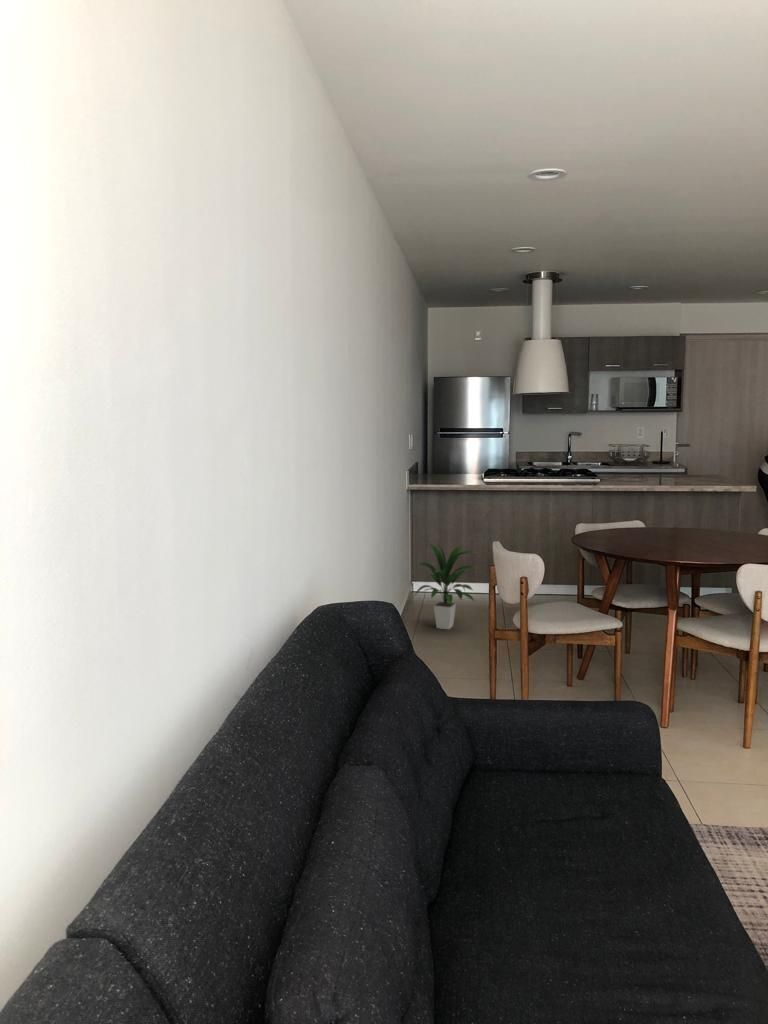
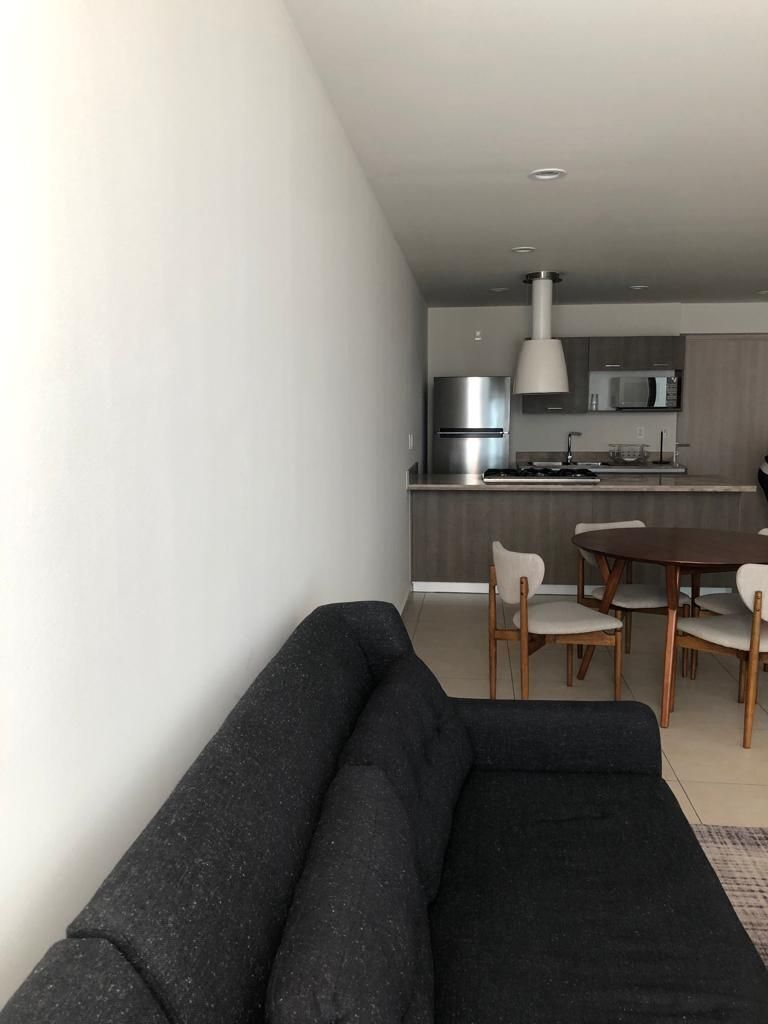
- indoor plant [413,539,480,630]
